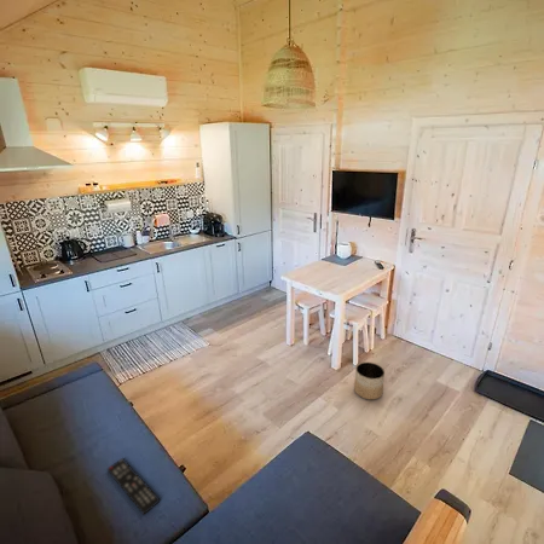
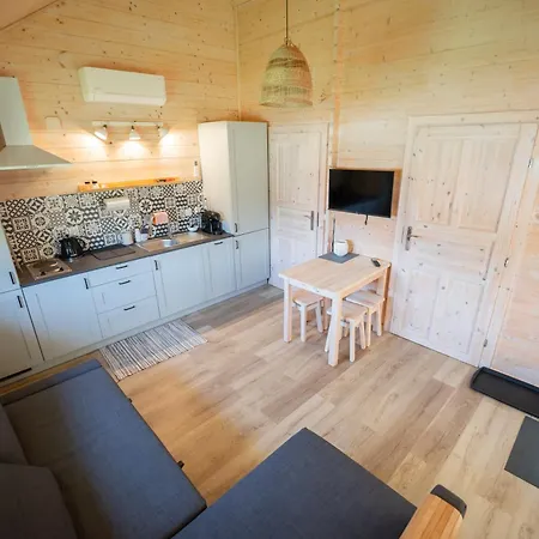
- remote control [106,457,162,516]
- planter [353,361,386,400]
